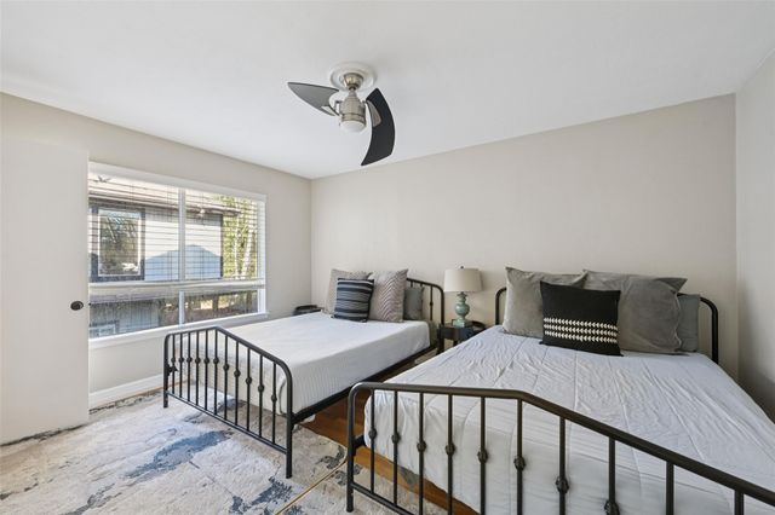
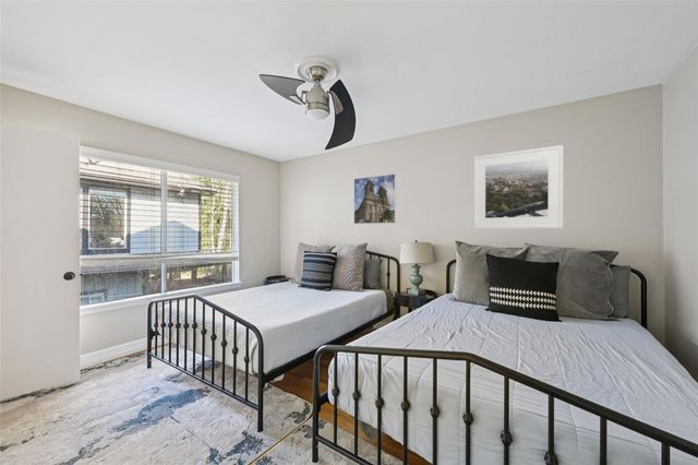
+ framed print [473,144,564,229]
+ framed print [353,172,397,225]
